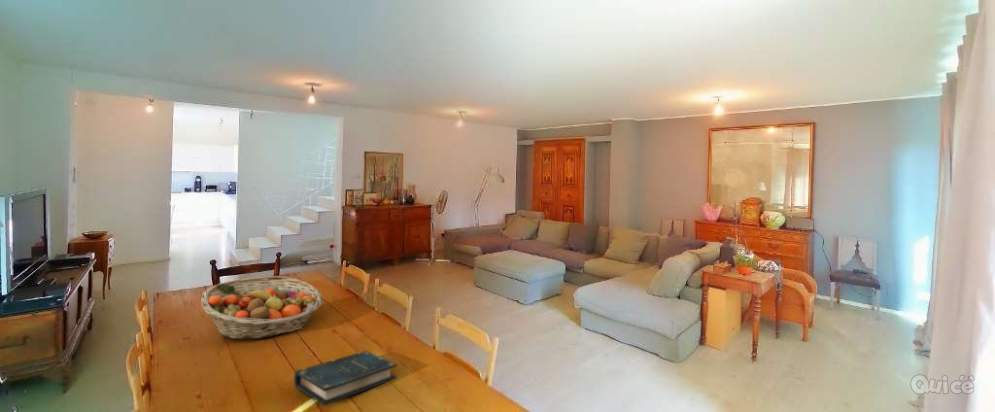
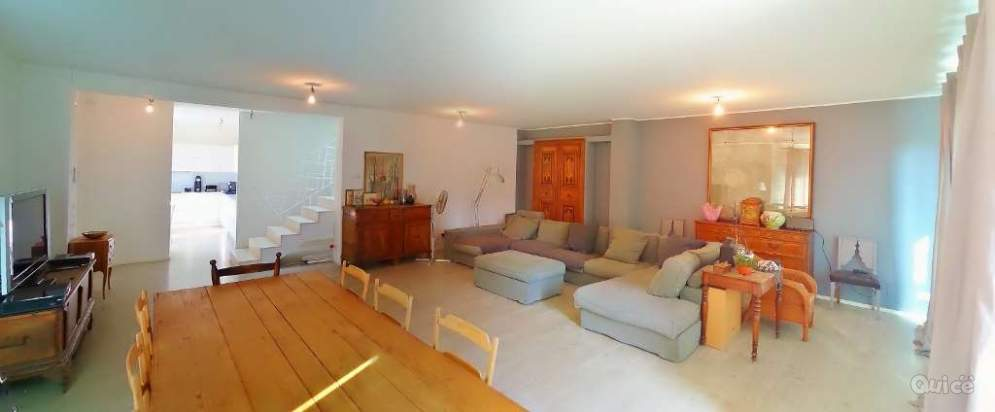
- fruit basket [200,275,324,340]
- book [293,350,398,406]
